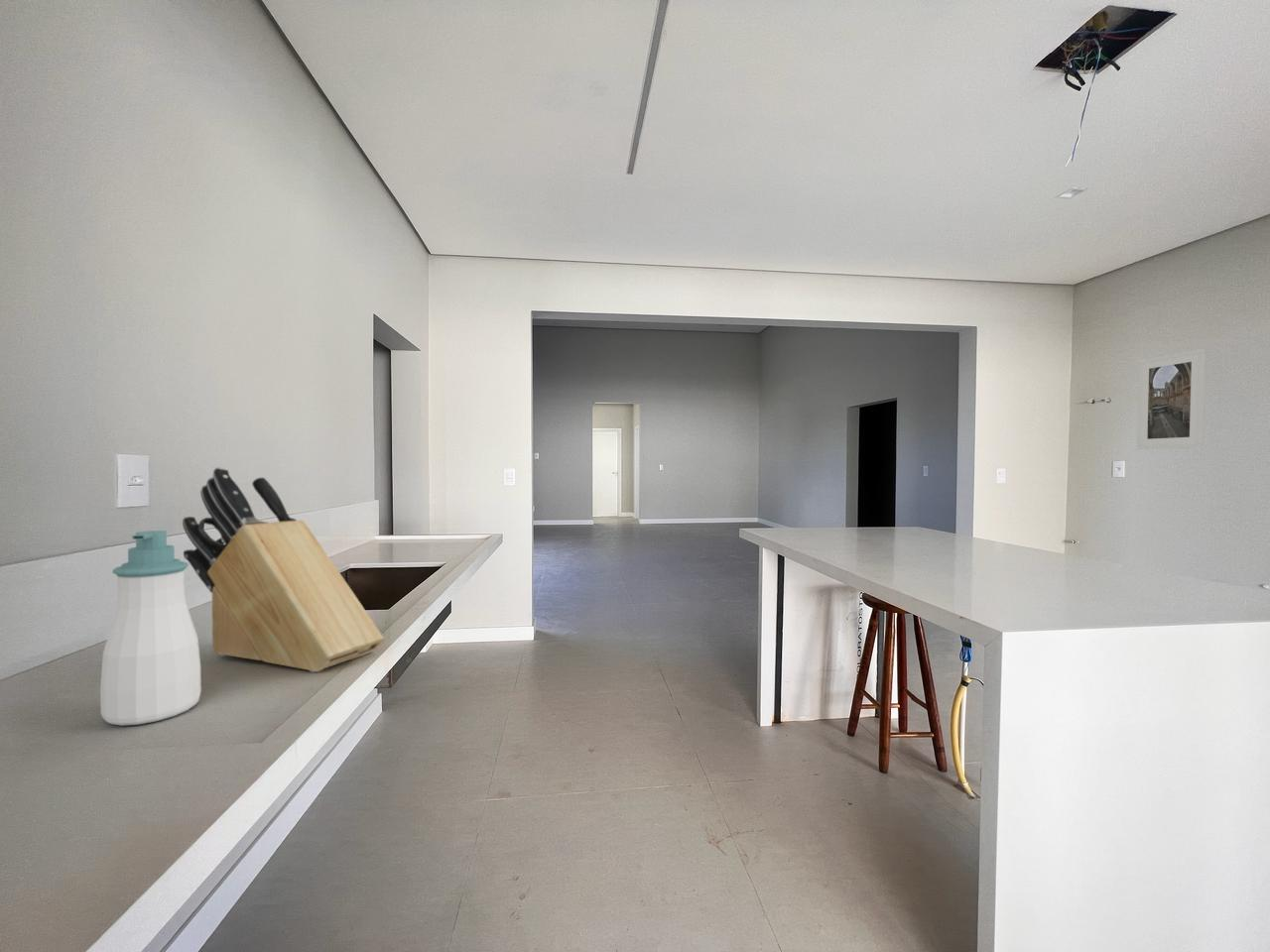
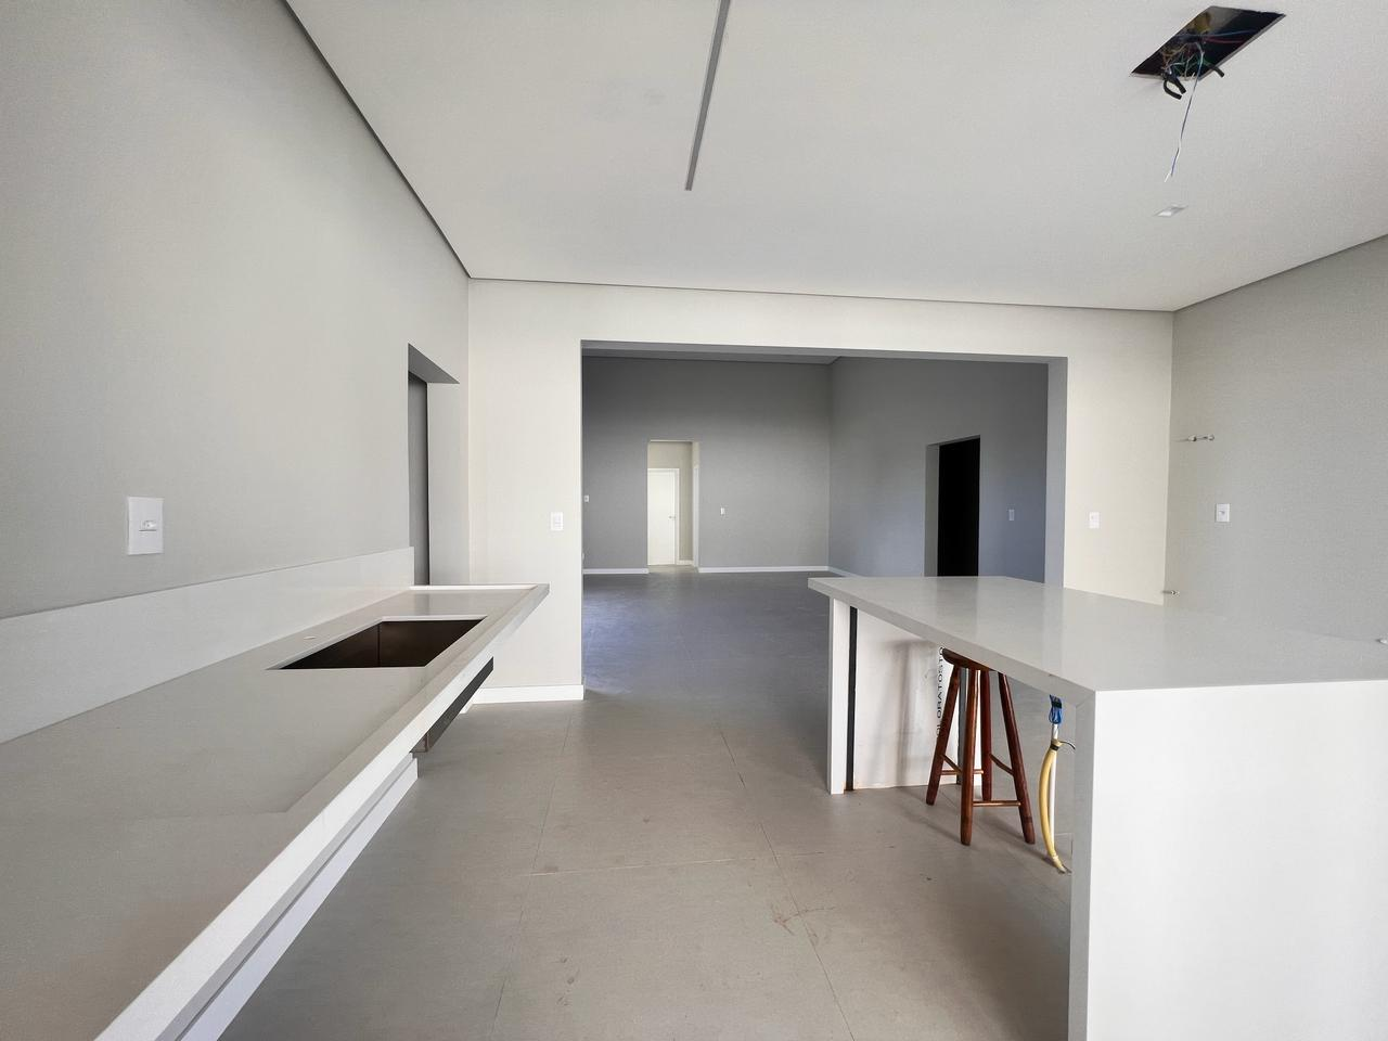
- knife block [182,466,385,673]
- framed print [1136,348,1207,450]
- soap bottle [99,530,202,727]
